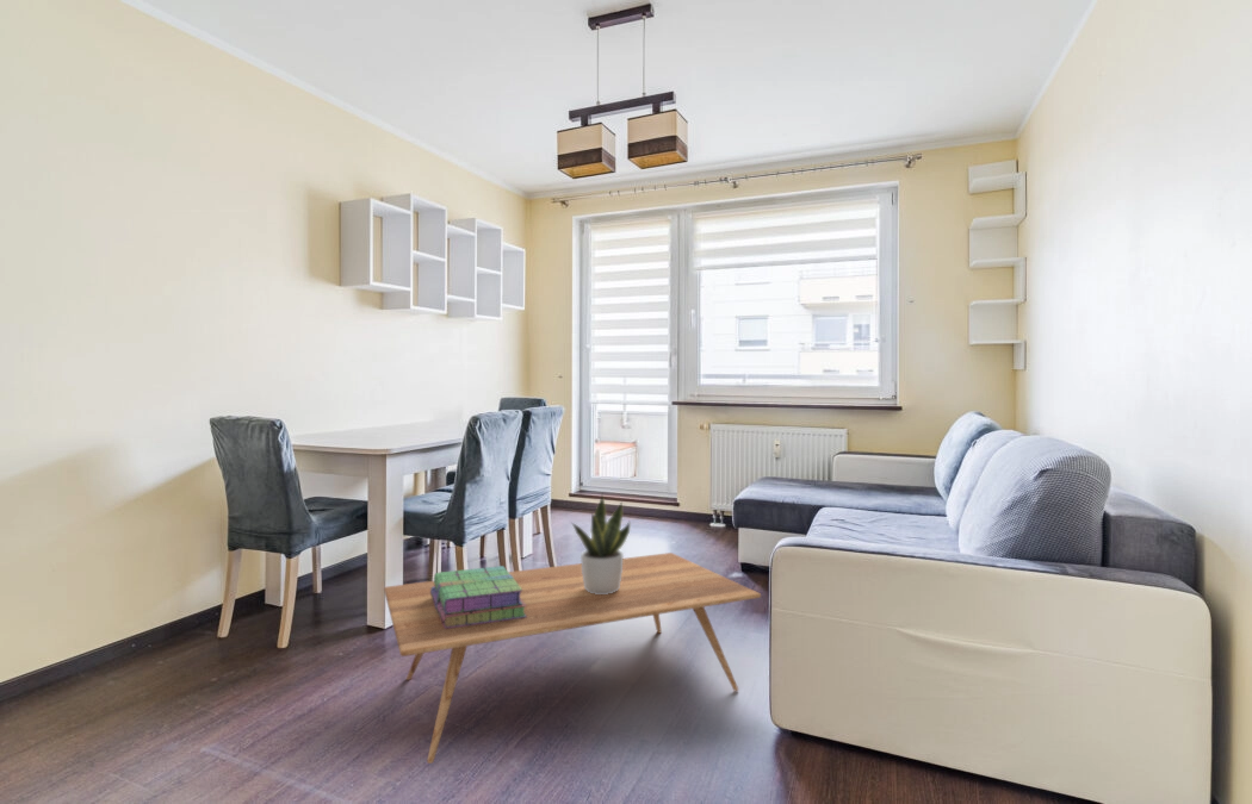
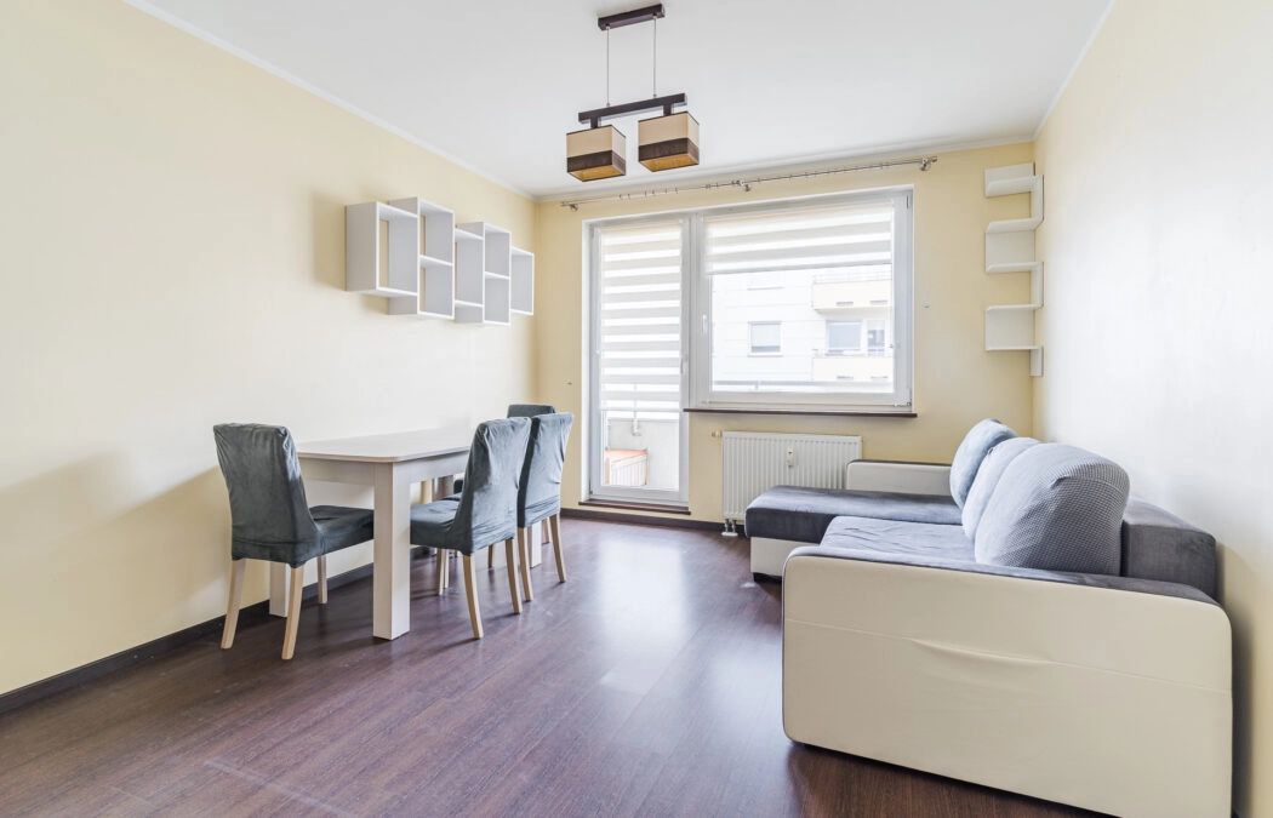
- potted plant [569,493,631,594]
- coffee table [383,551,762,765]
- stack of books [430,565,527,629]
